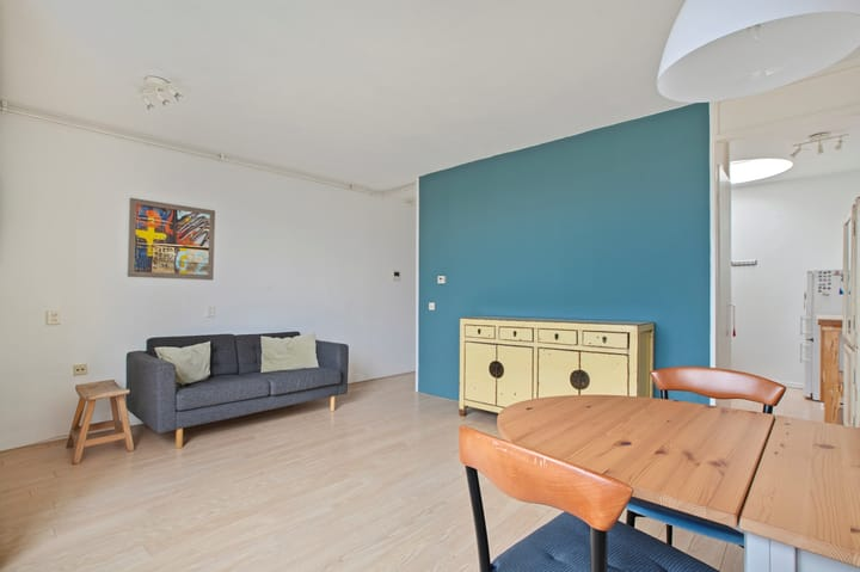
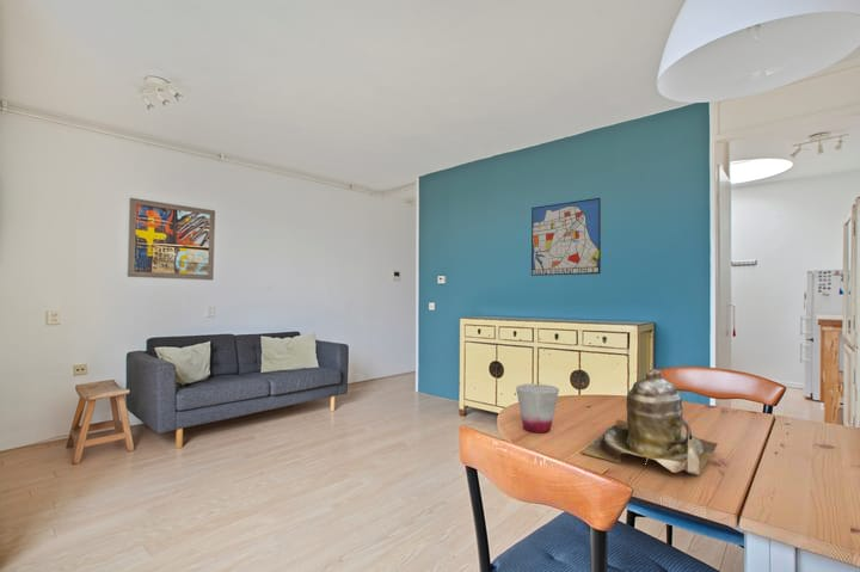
+ teapot [579,368,719,476]
+ wall art [530,197,602,277]
+ cup [515,382,560,433]
